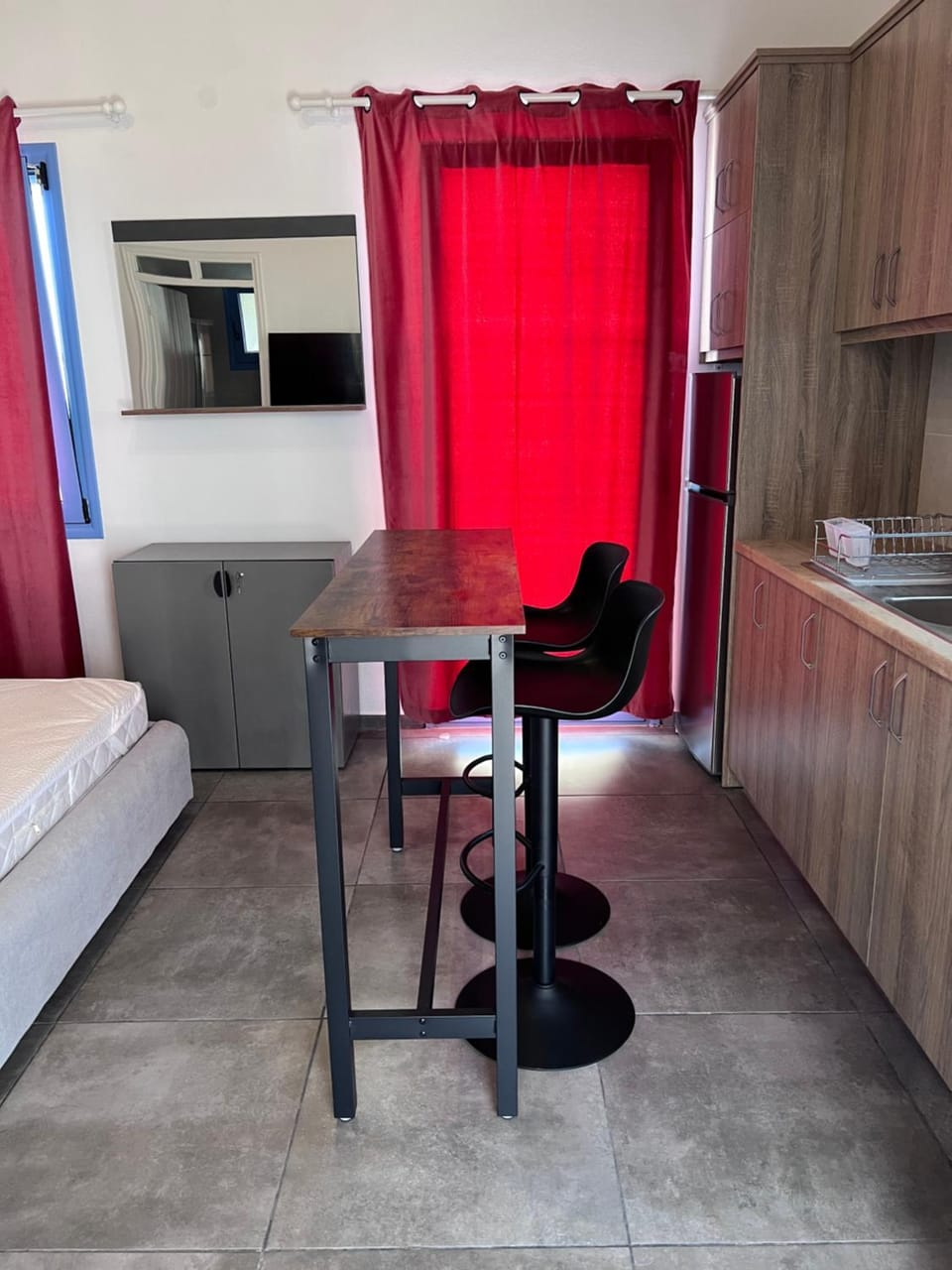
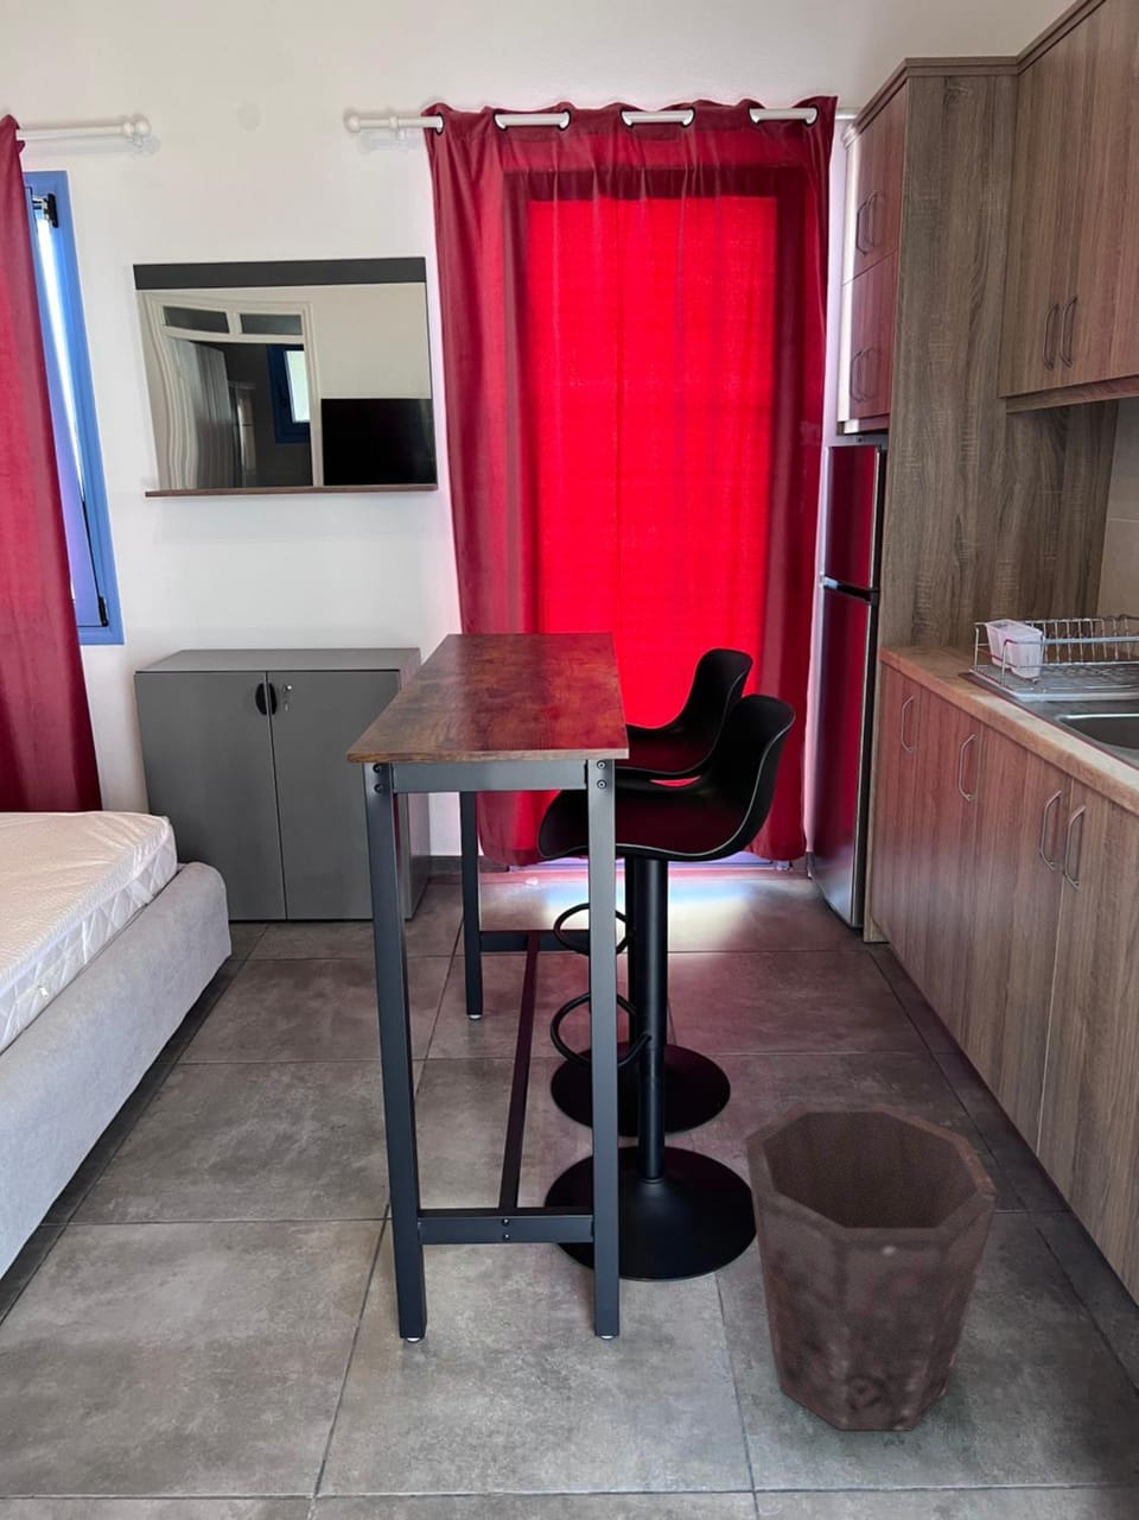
+ waste bin [744,1102,1000,1431]
